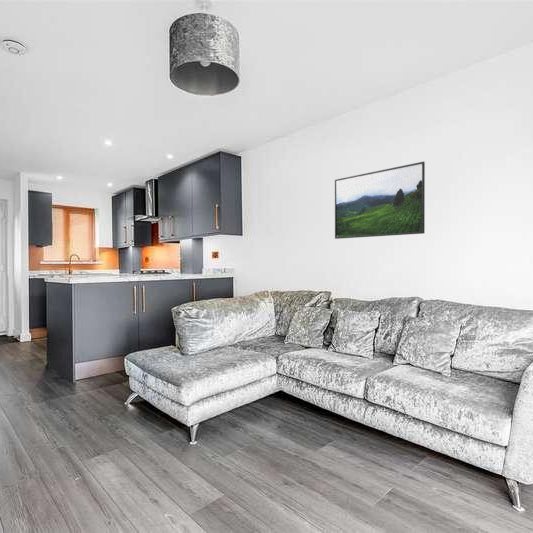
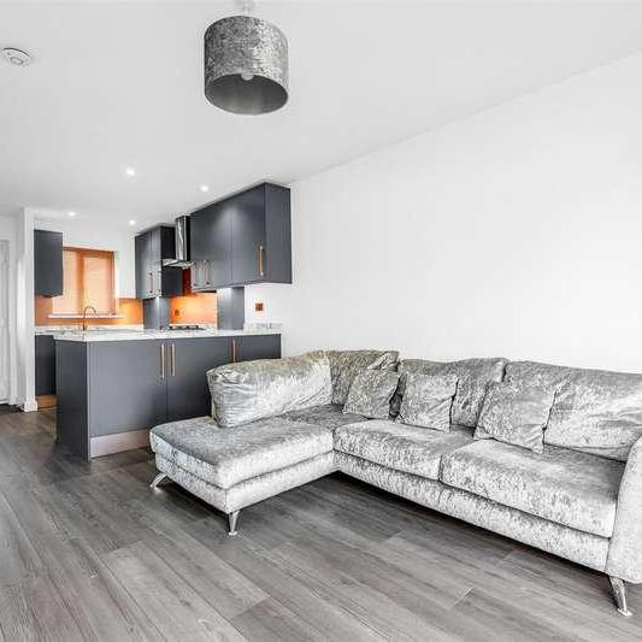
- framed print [334,161,426,240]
